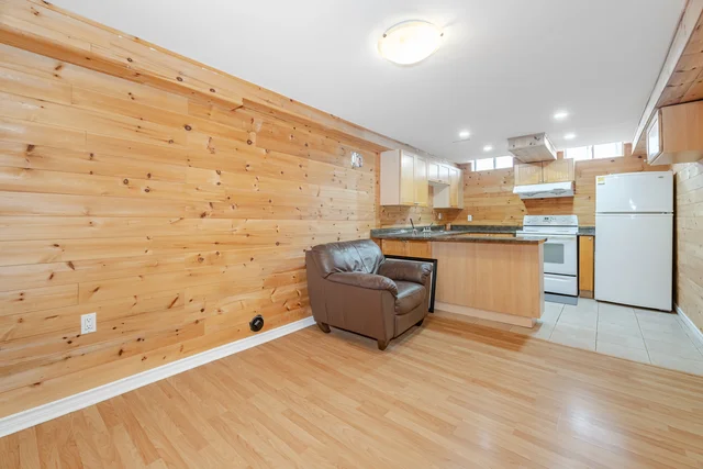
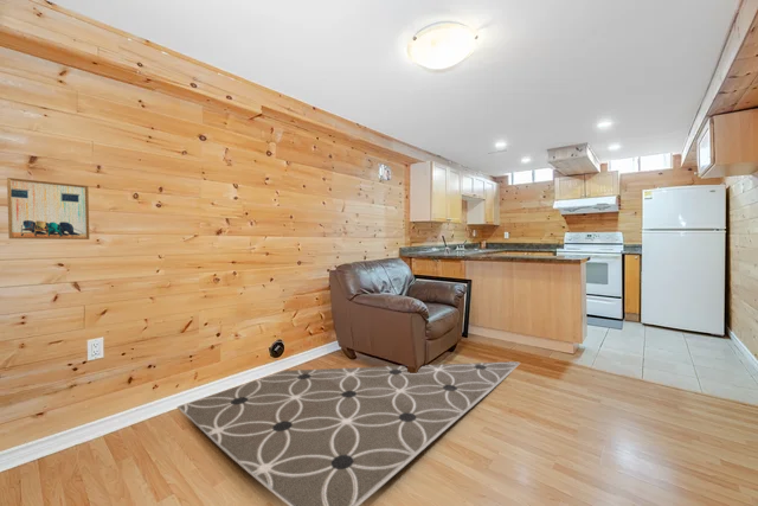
+ rug [175,360,521,506]
+ wall art [6,177,90,241]
